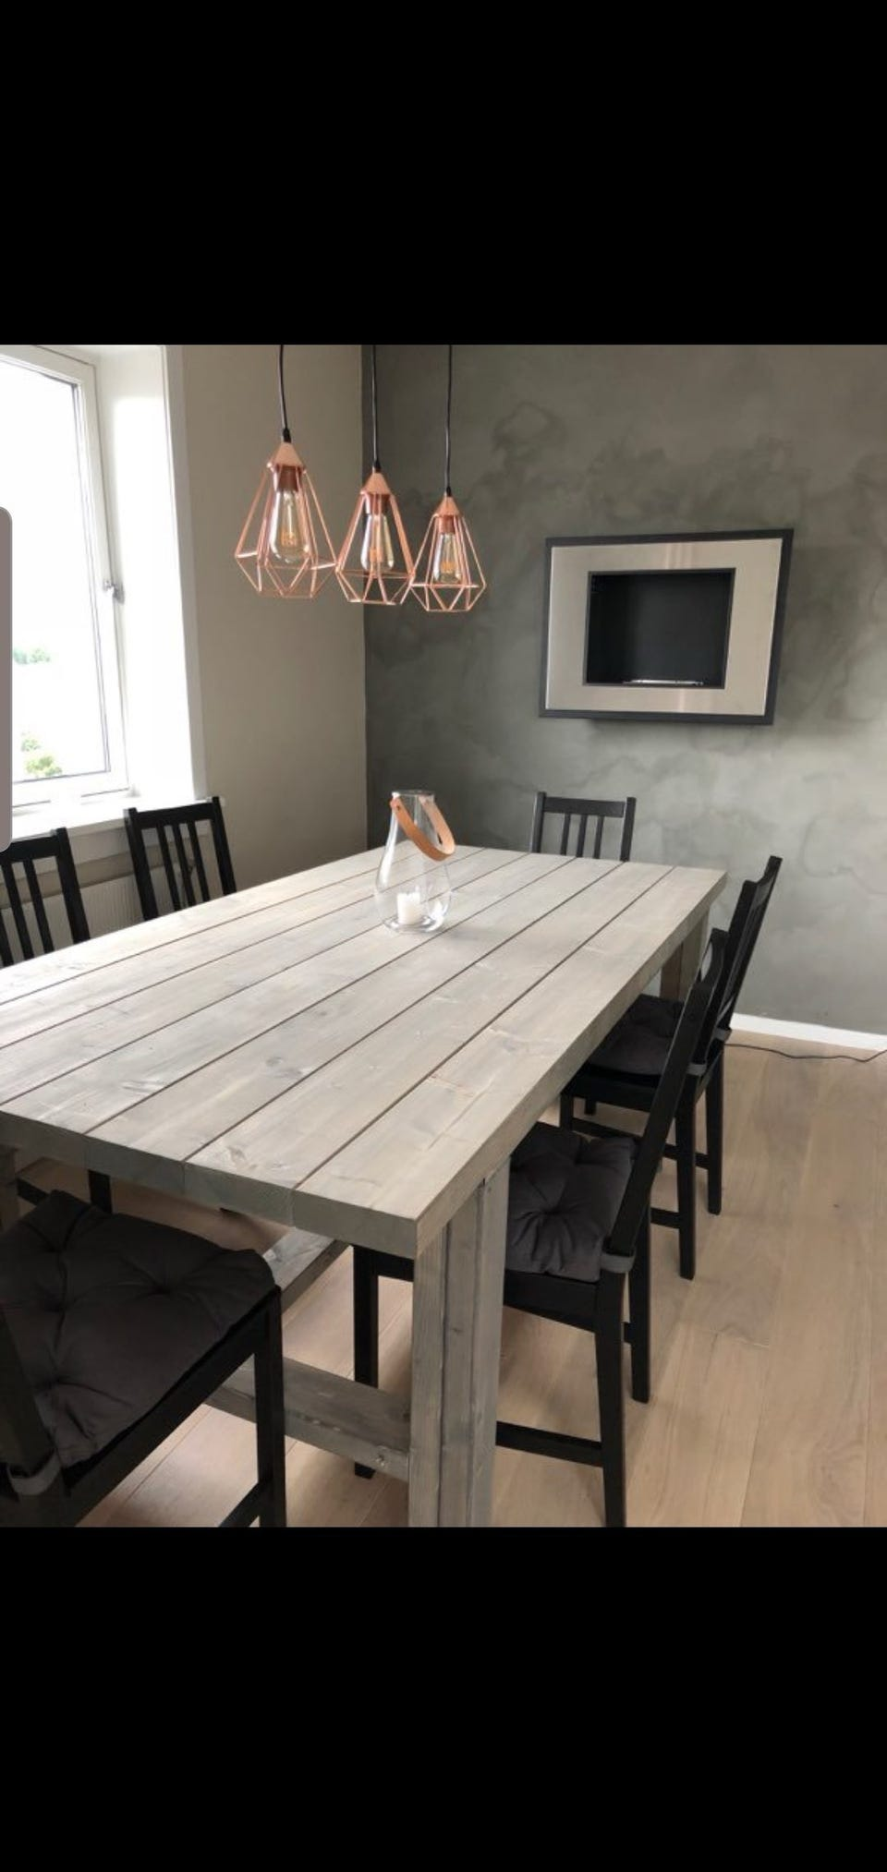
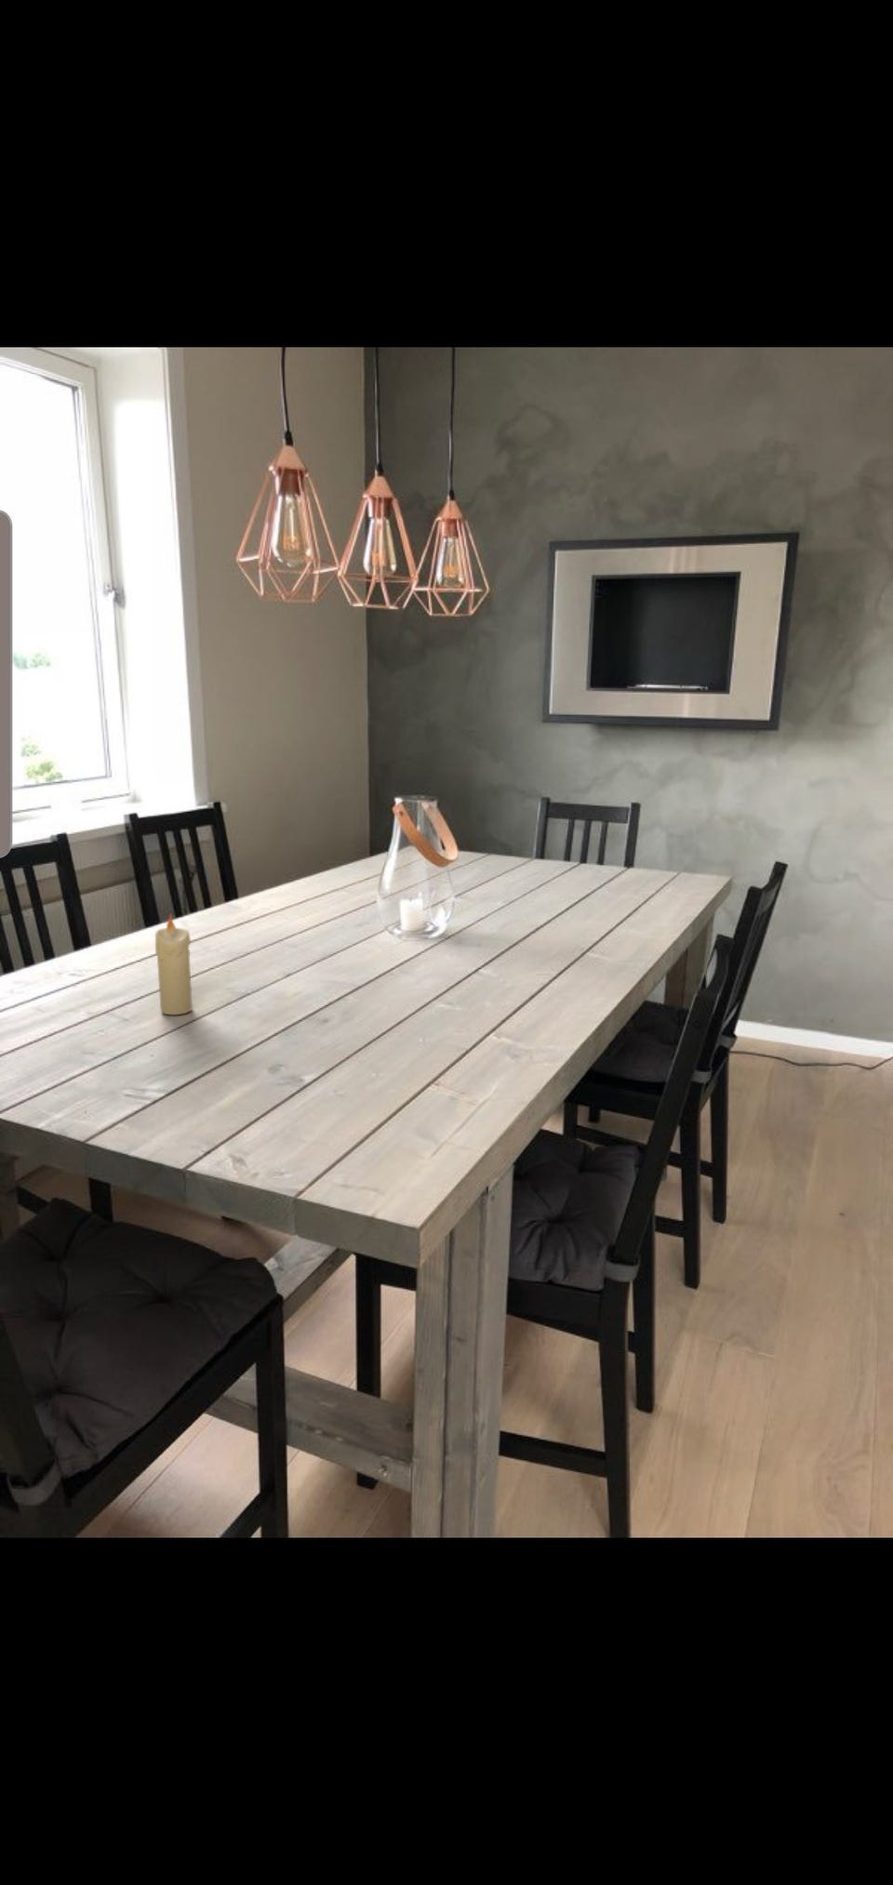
+ candle [154,914,194,1016]
